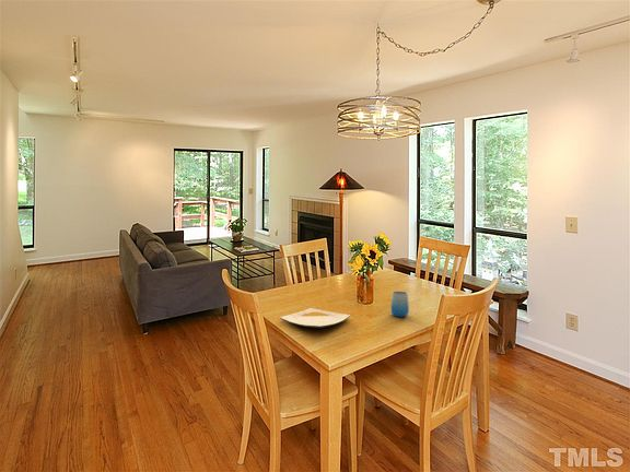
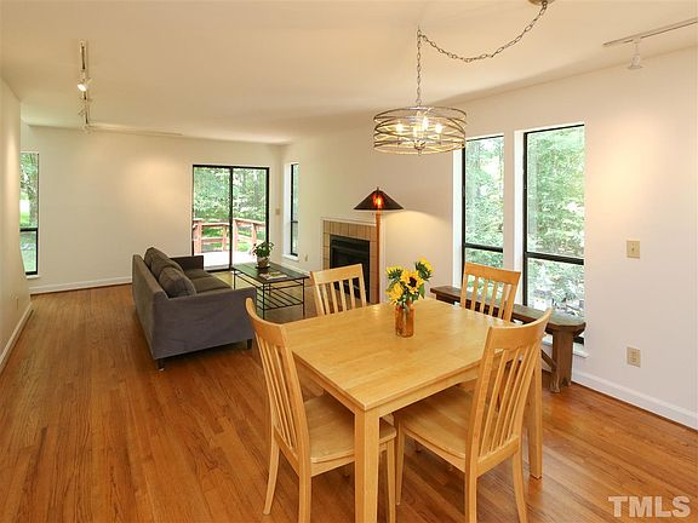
- plate [279,307,351,329]
- cup [390,291,410,318]
